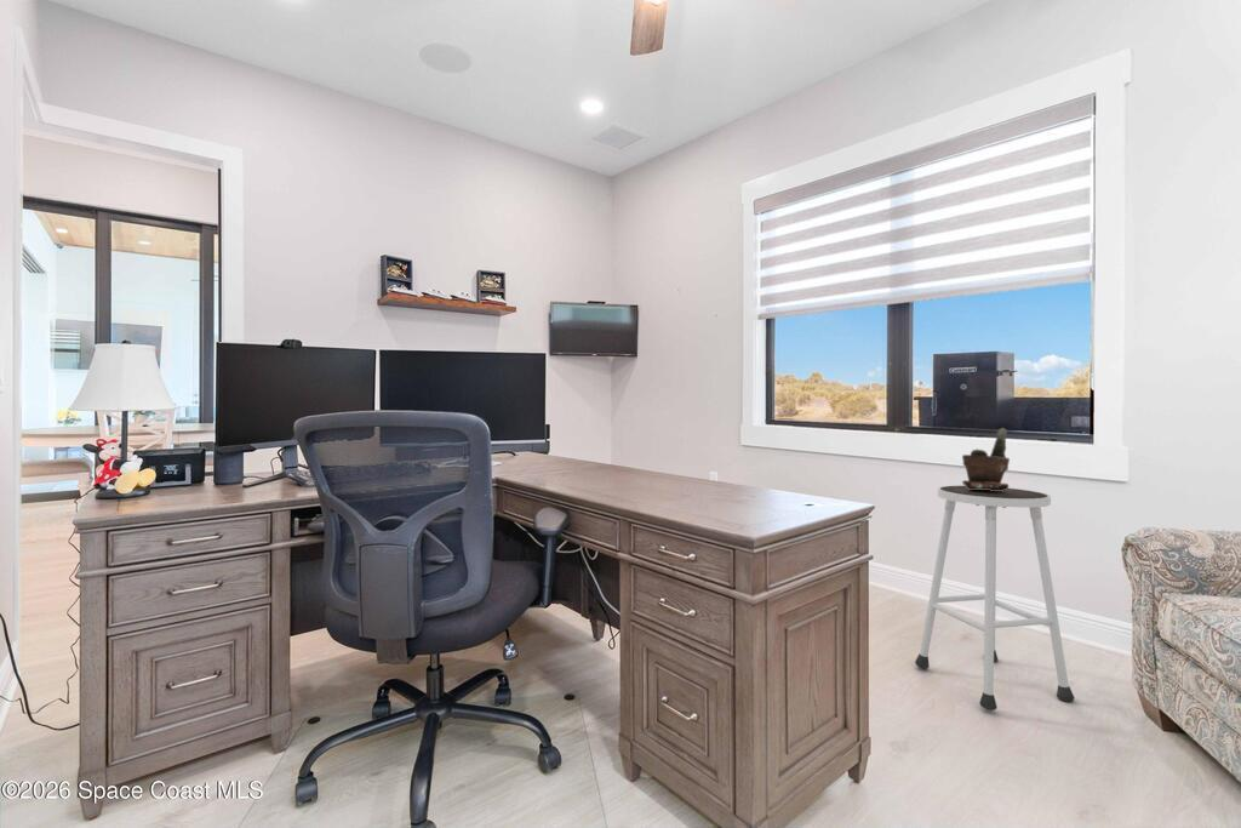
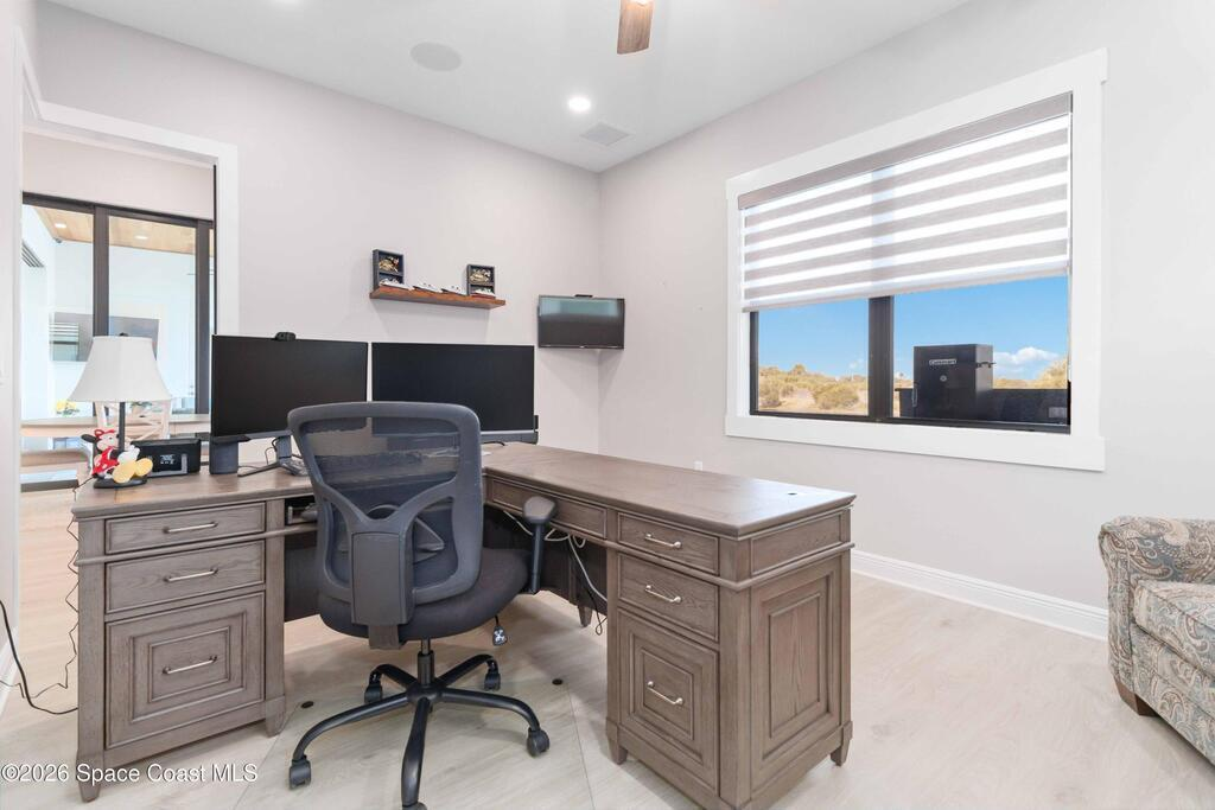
- potted plant [961,427,1011,491]
- stool [914,484,1075,712]
